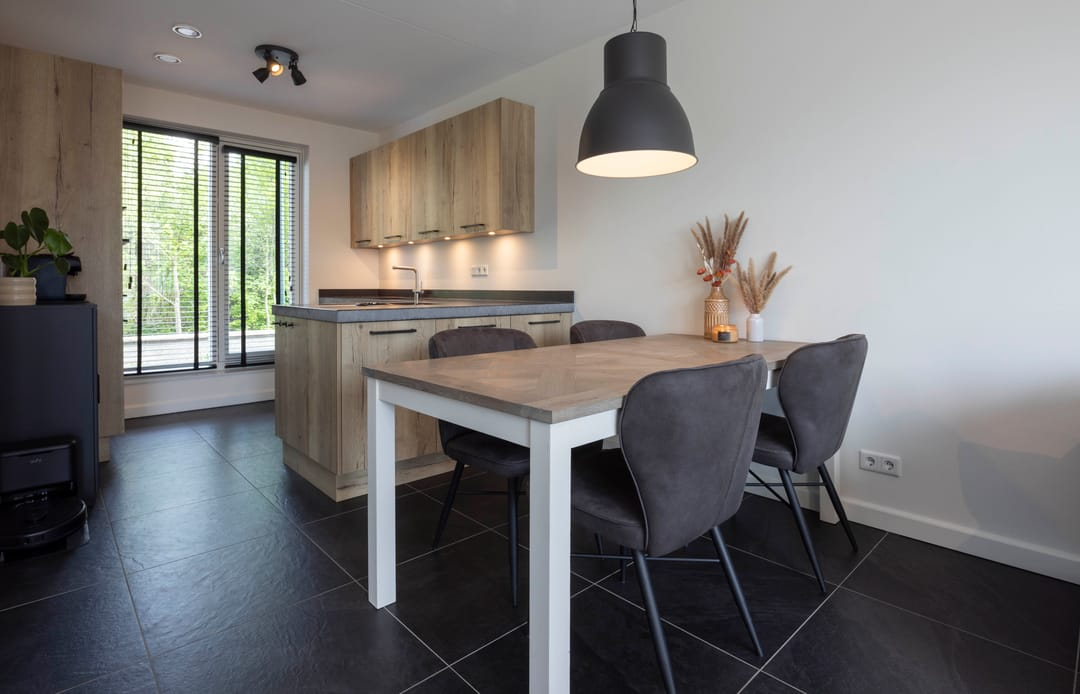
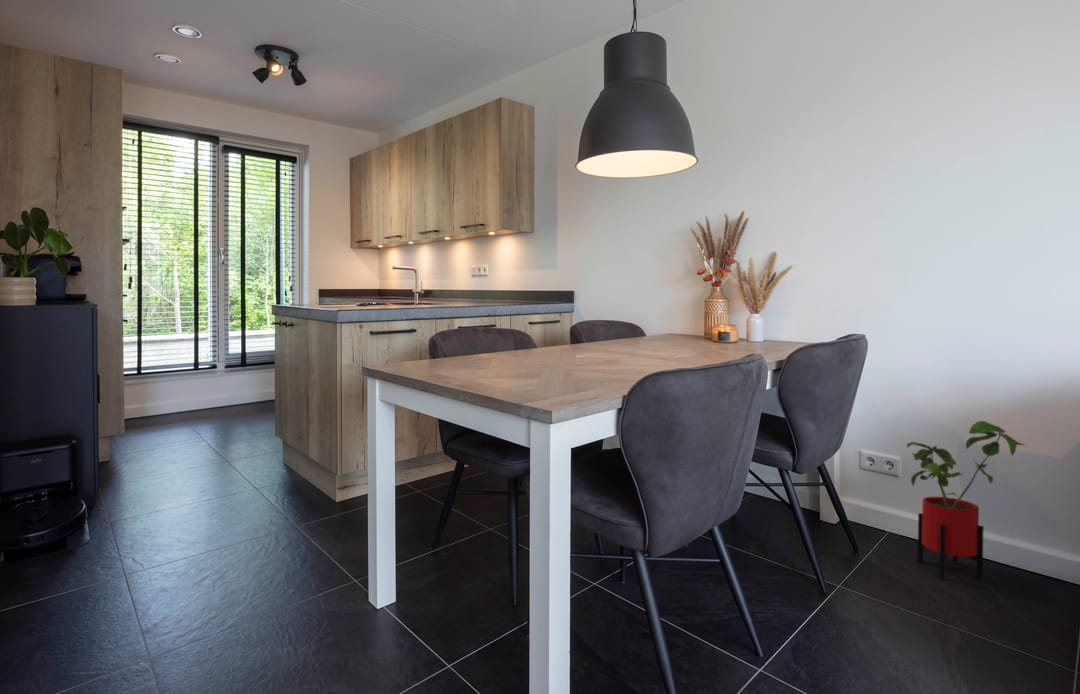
+ house plant [905,420,1027,581]
